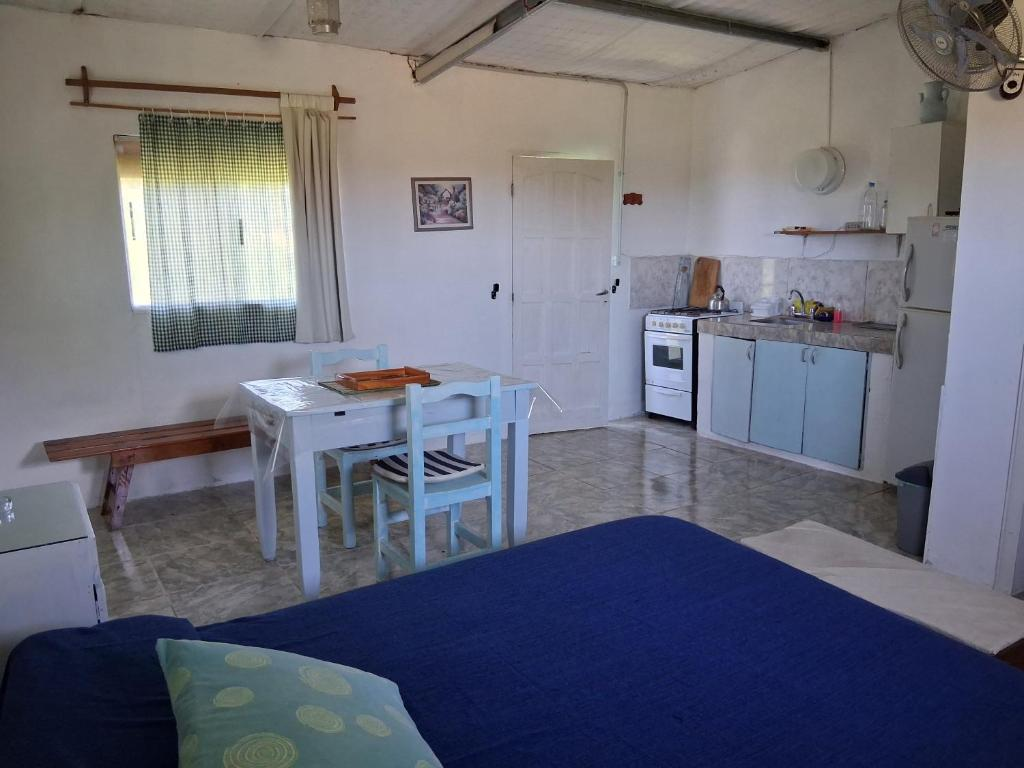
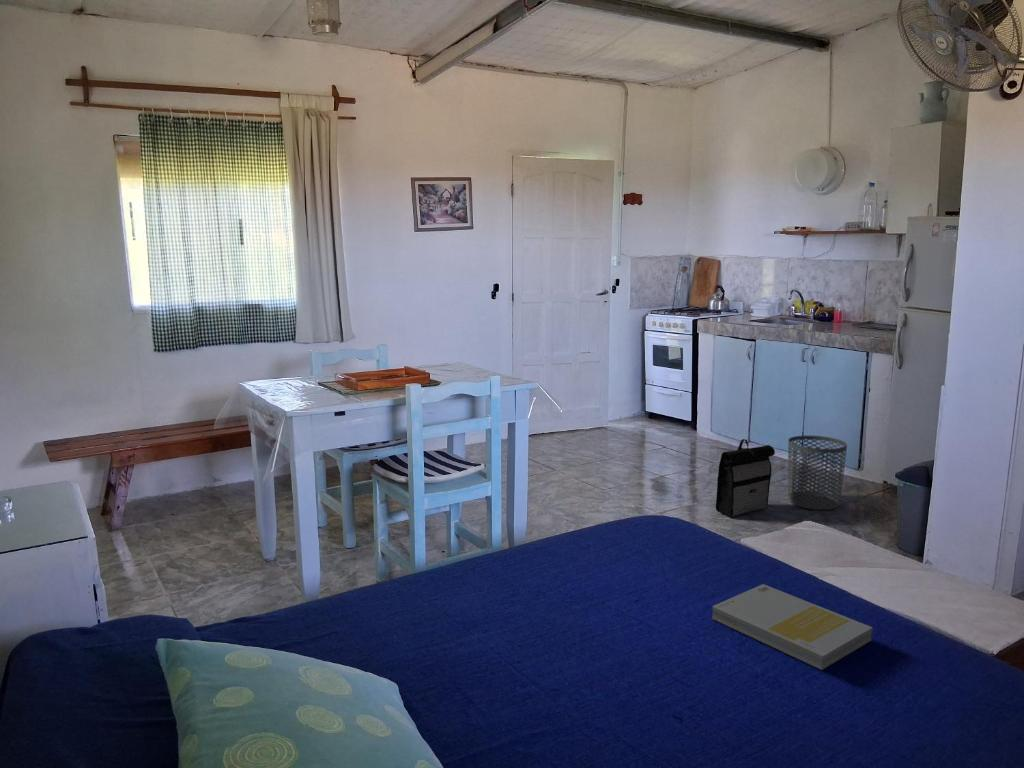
+ waste bin [787,435,848,511]
+ book [711,583,874,671]
+ backpack [715,438,776,518]
